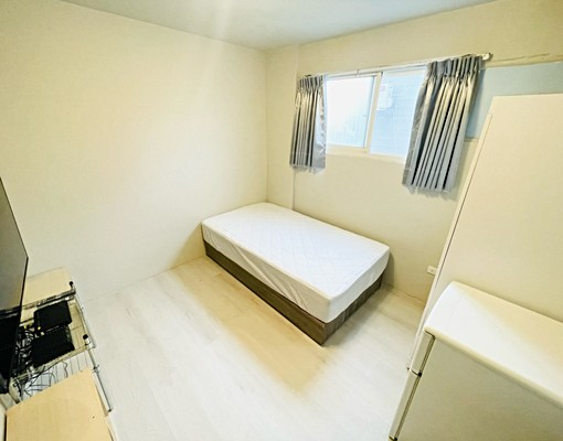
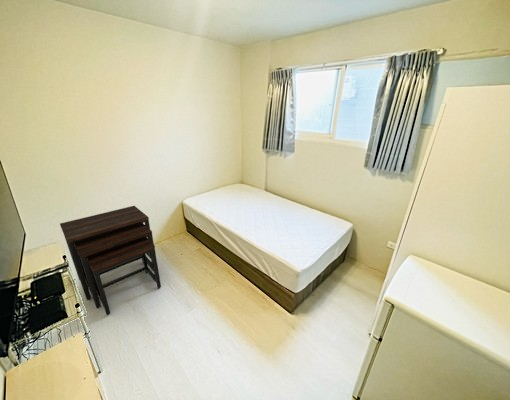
+ desk [59,205,162,316]
